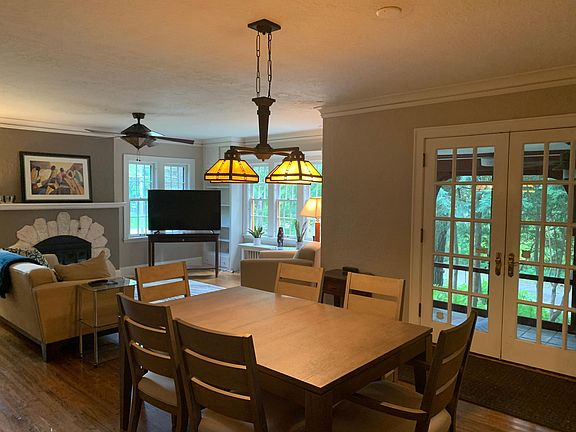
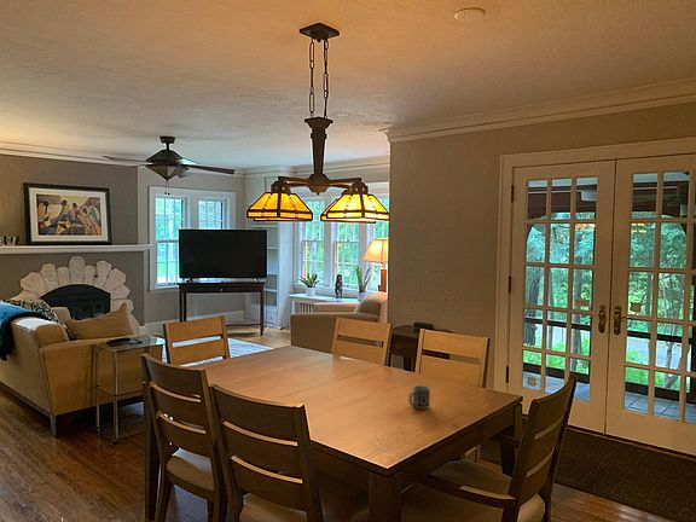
+ cup [408,384,431,410]
